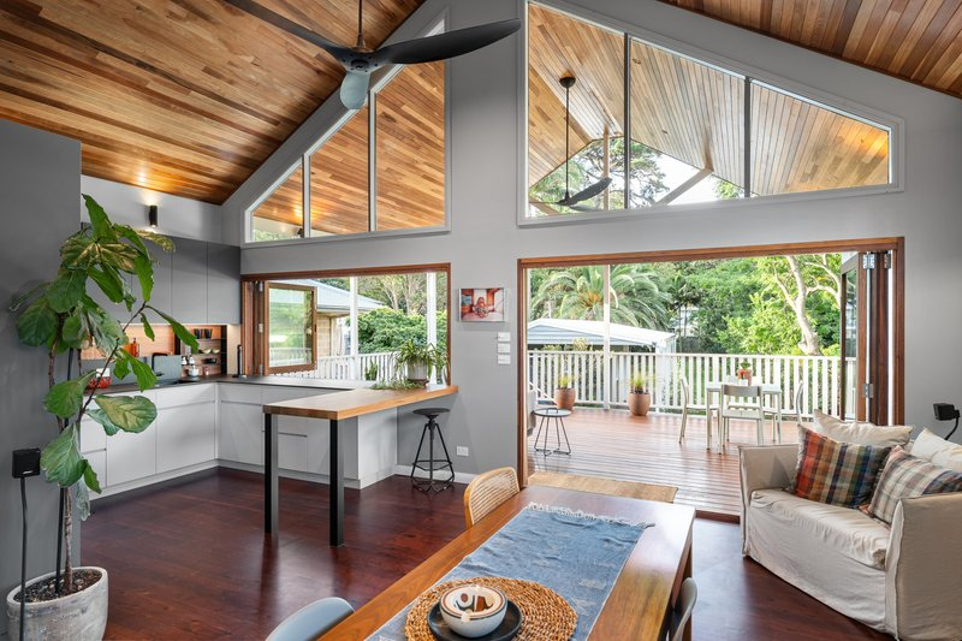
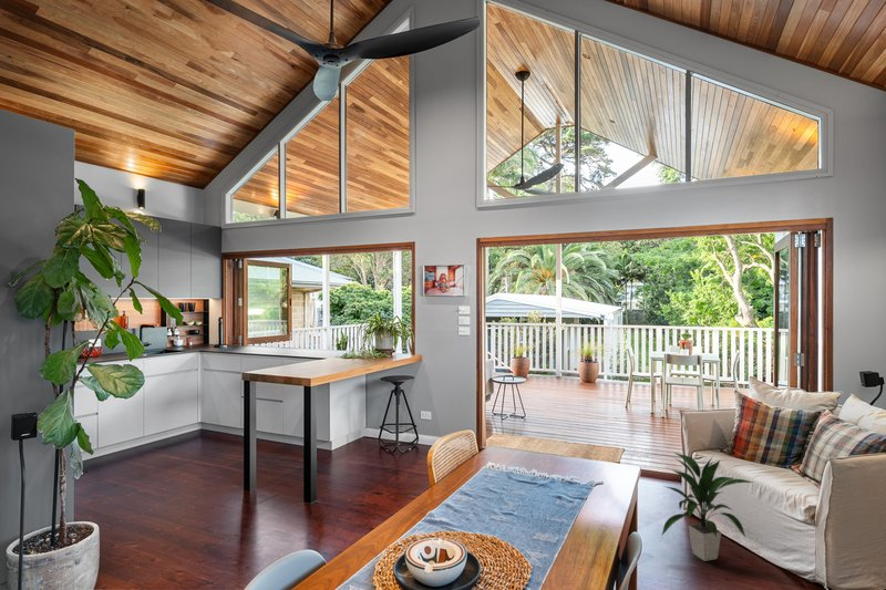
+ indoor plant [660,452,754,562]
